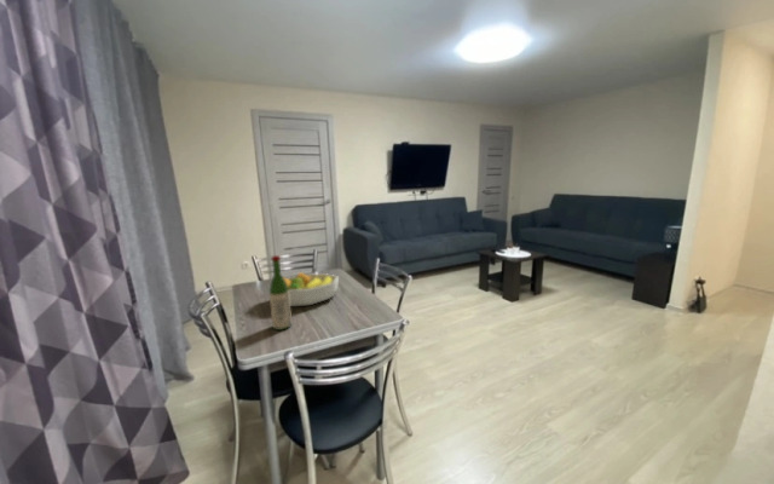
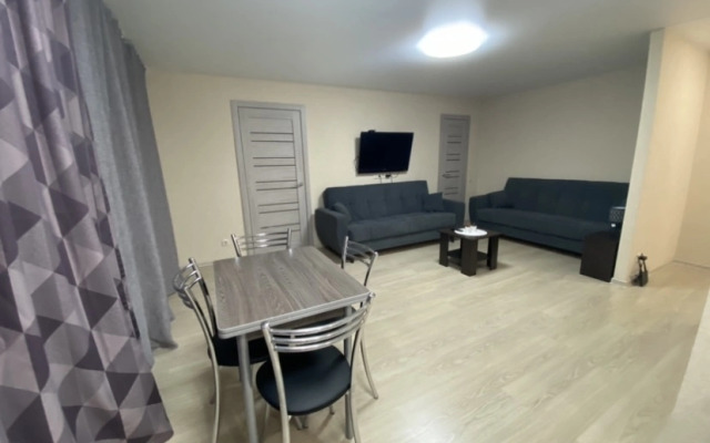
- fruit bowl [267,271,340,307]
- wine bottle [268,254,293,332]
